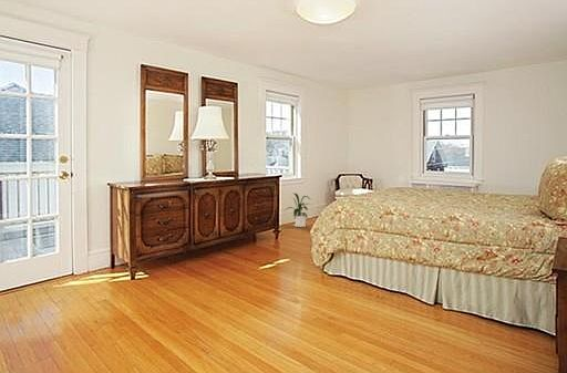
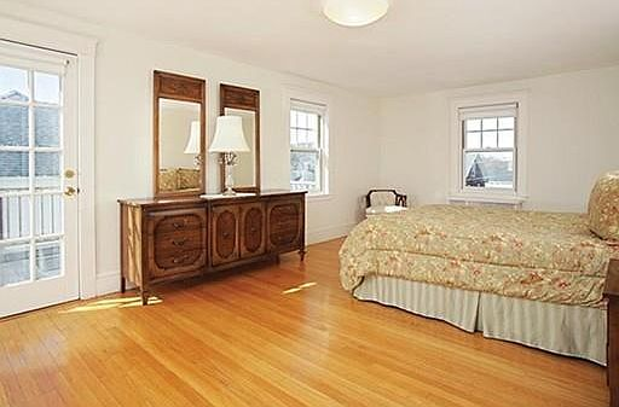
- house plant [281,193,313,228]
